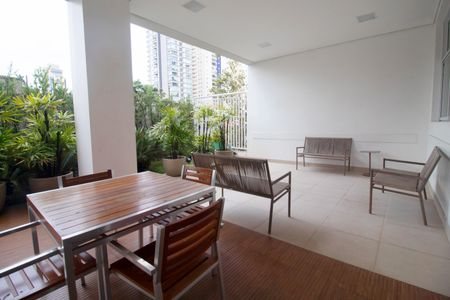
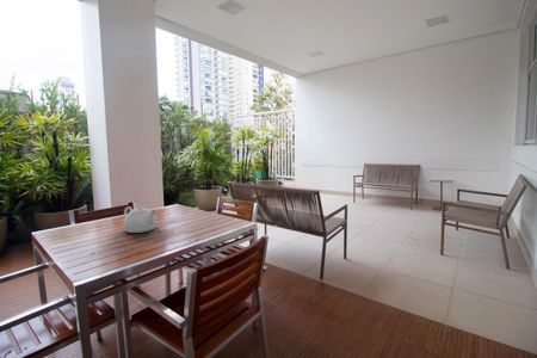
+ teapot [122,205,158,234]
